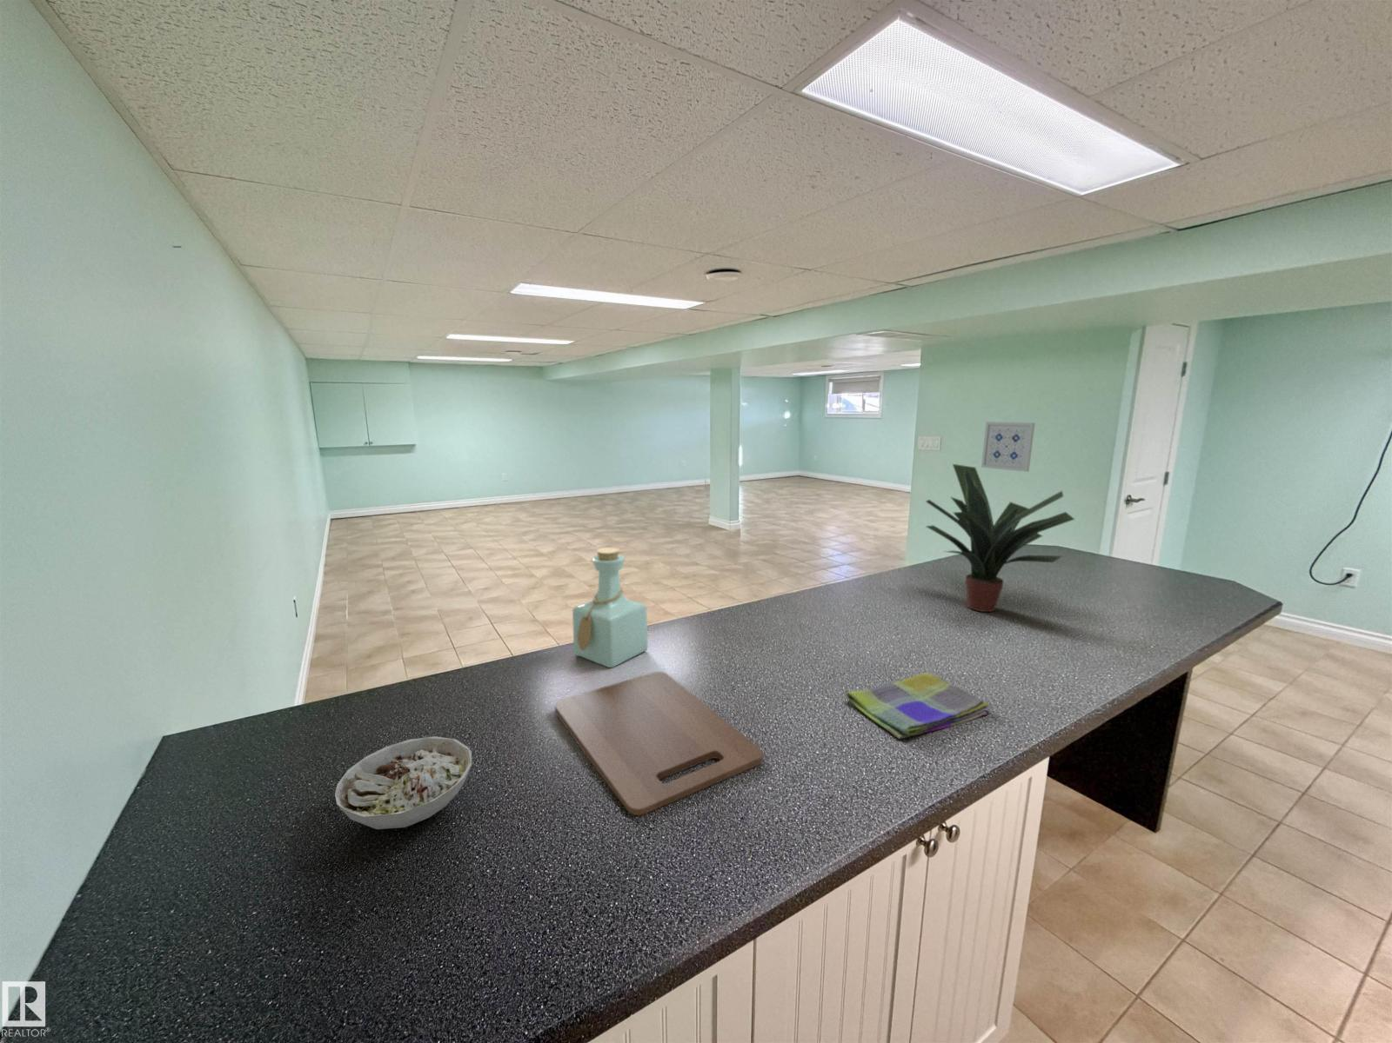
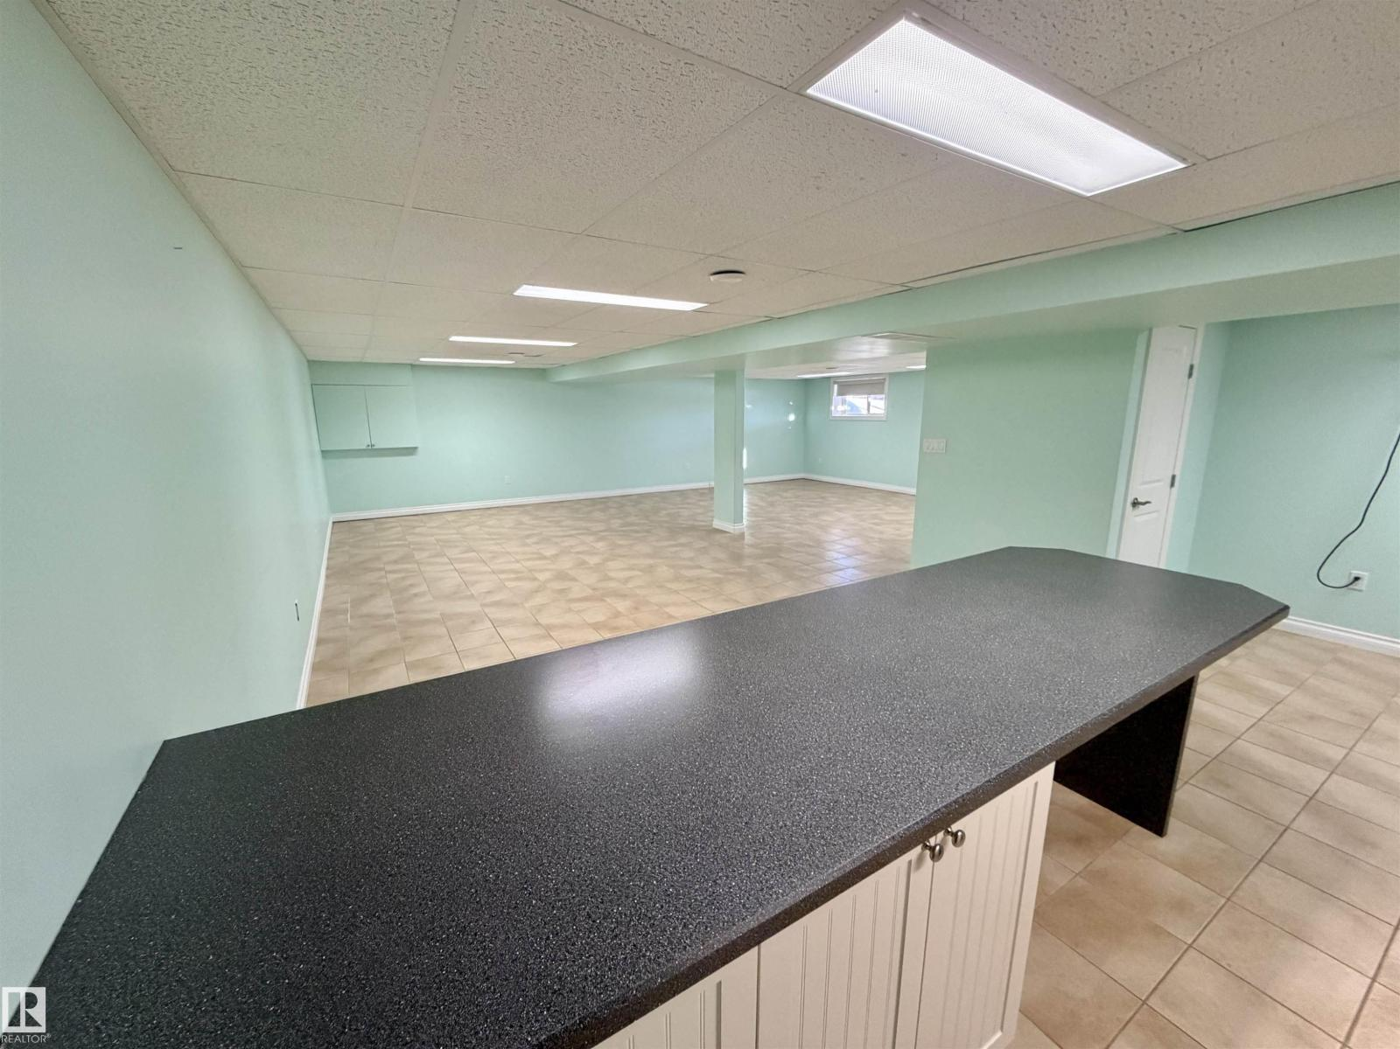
- dish towel [846,672,990,740]
- bottle [571,547,649,668]
- potted plant [925,463,1076,612]
- wall art [981,421,1036,473]
- bowl [334,736,472,830]
- cutting board [554,671,764,816]
